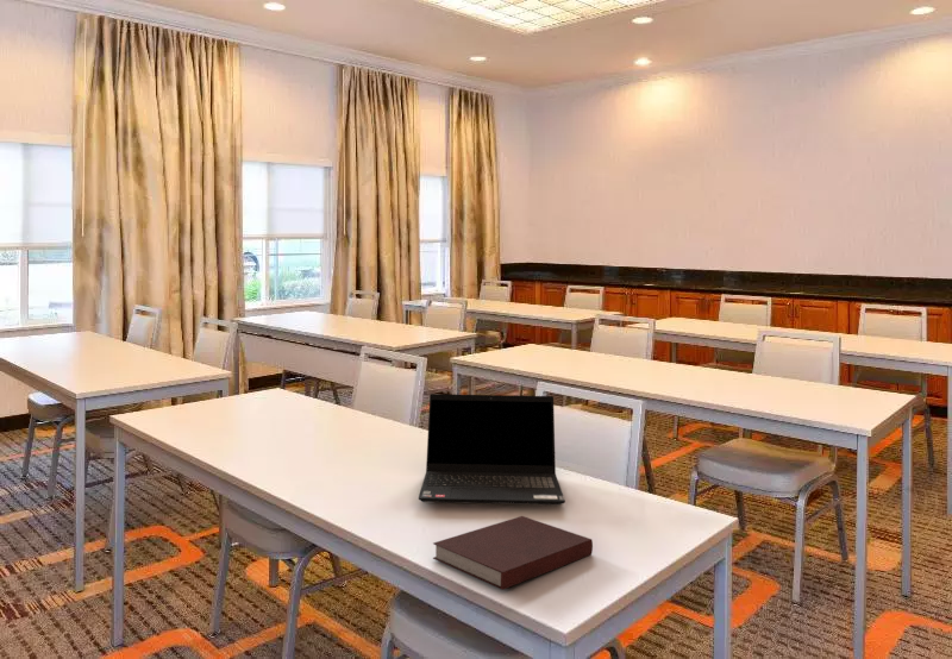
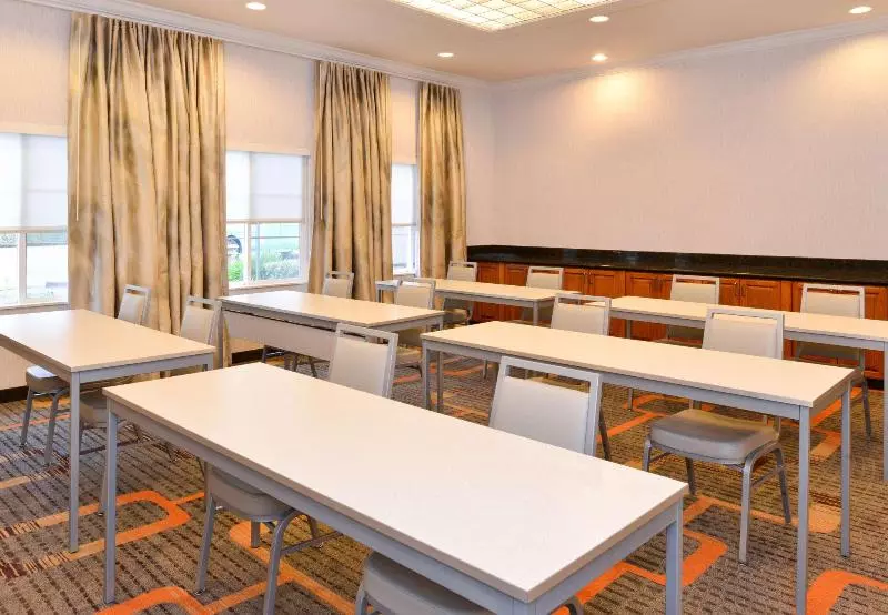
- laptop computer [418,393,566,506]
- notebook [432,515,594,591]
